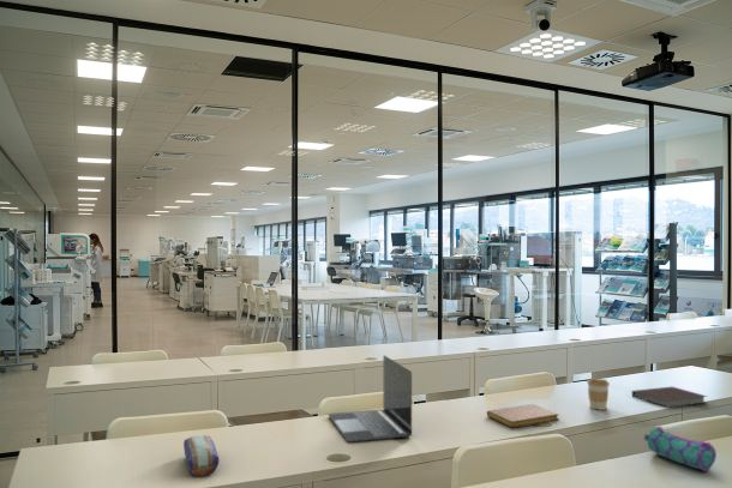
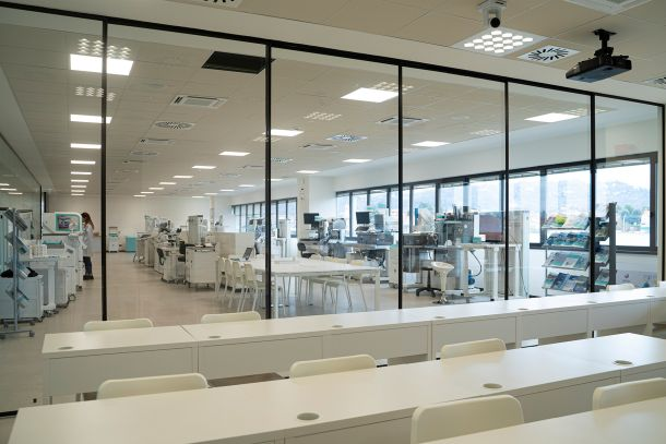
- pencil case [643,424,718,472]
- pencil case [182,434,221,478]
- notebook [631,386,709,409]
- notebook [486,403,560,429]
- coffee cup [586,378,611,411]
- laptop [328,354,413,444]
